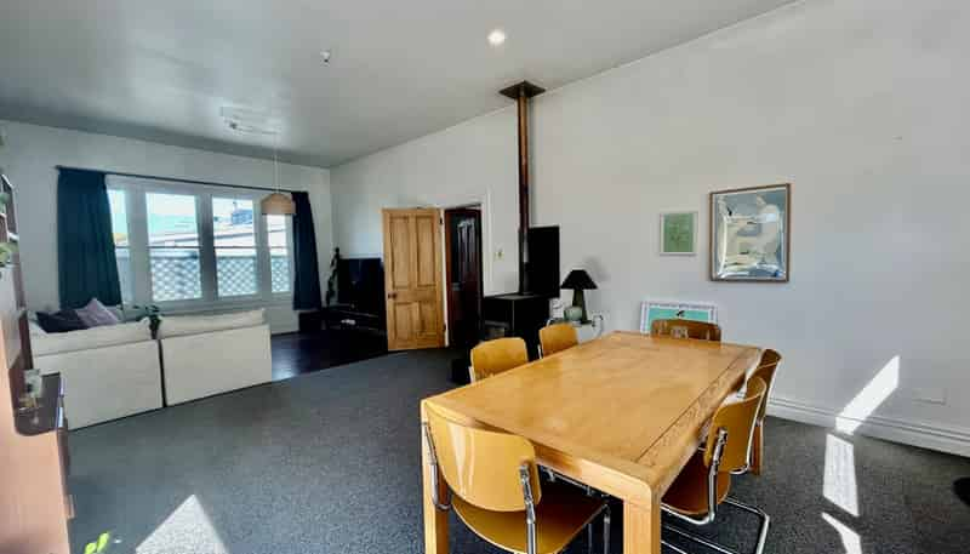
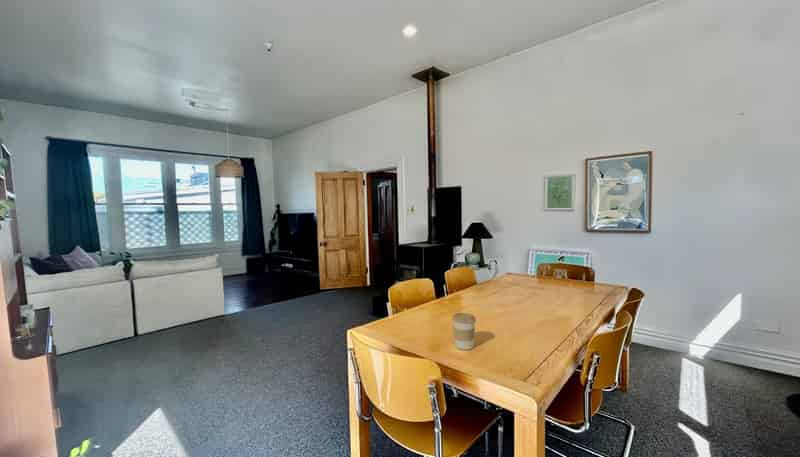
+ coffee cup [451,312,477,351]
